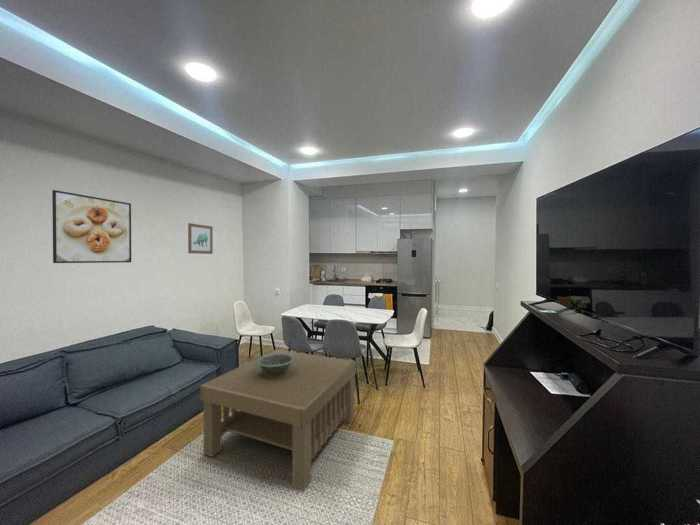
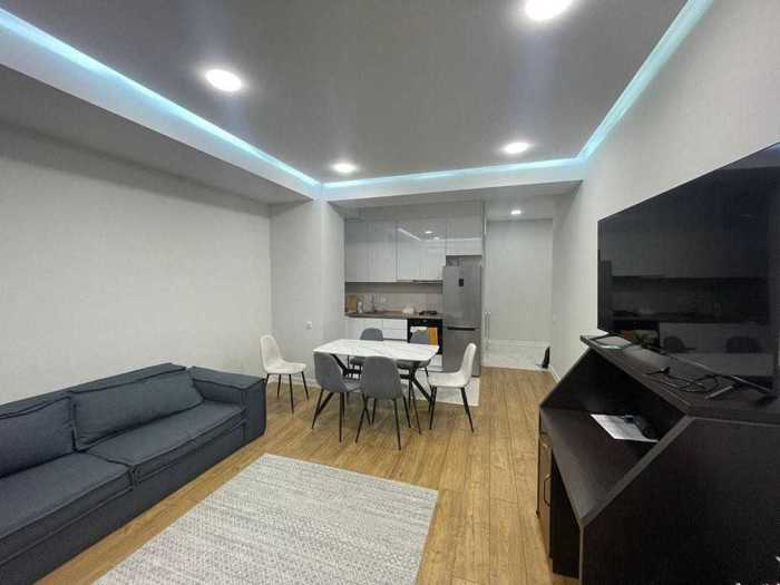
- coffee table [199,348,357,491]
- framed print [51,189,132,264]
- wall art [187,222,214,255]
- decorative bowl [256,353,294,376]
